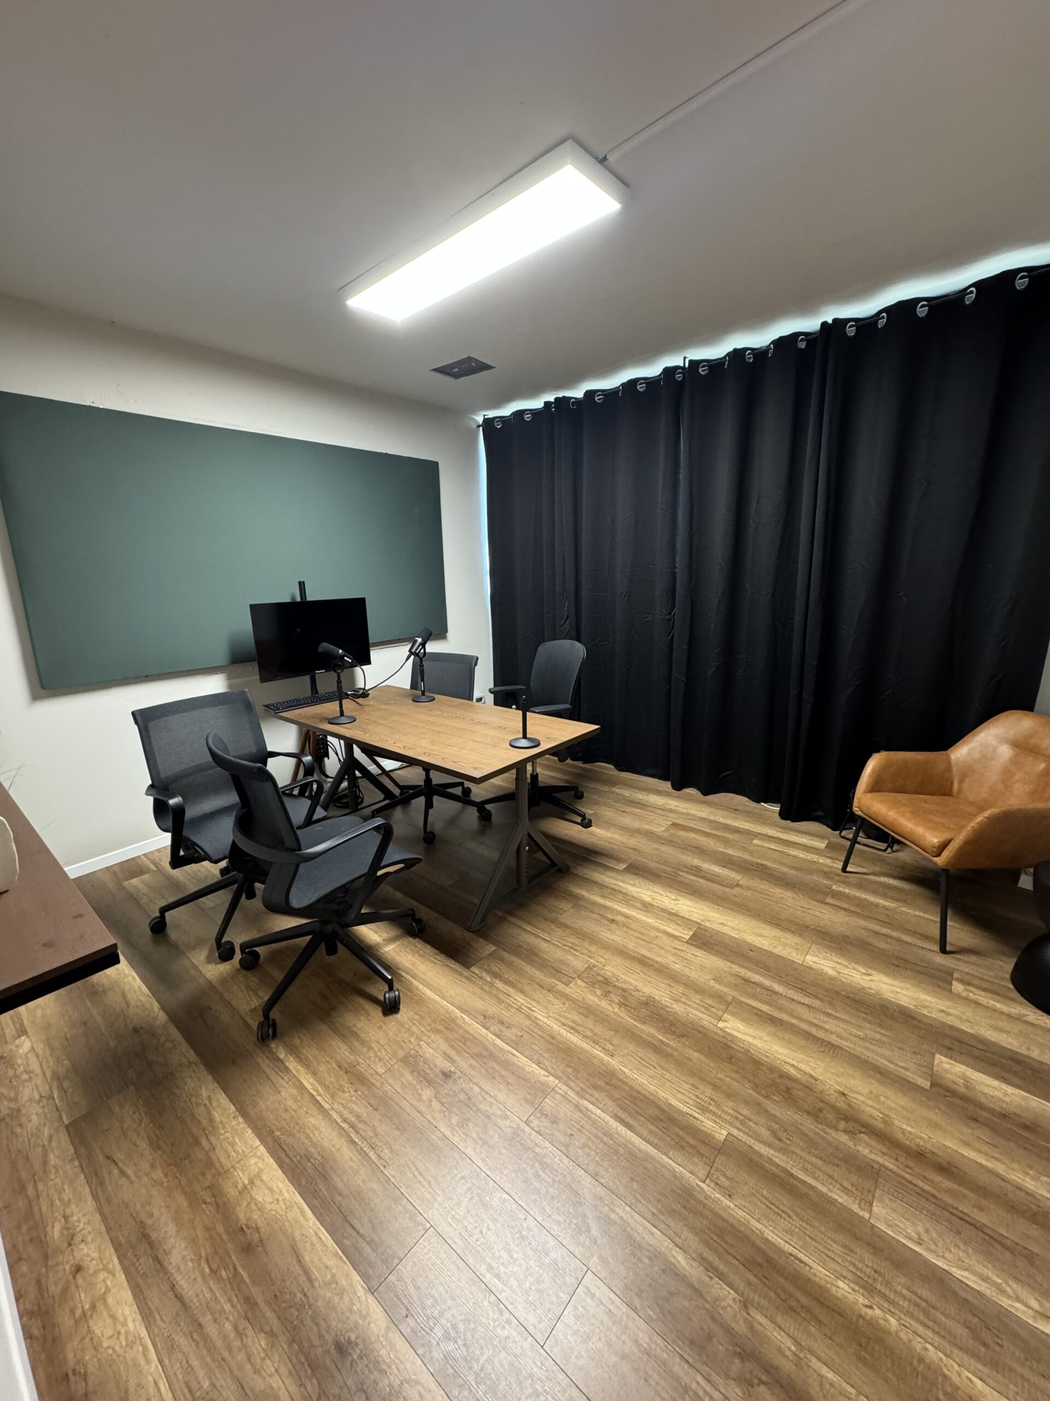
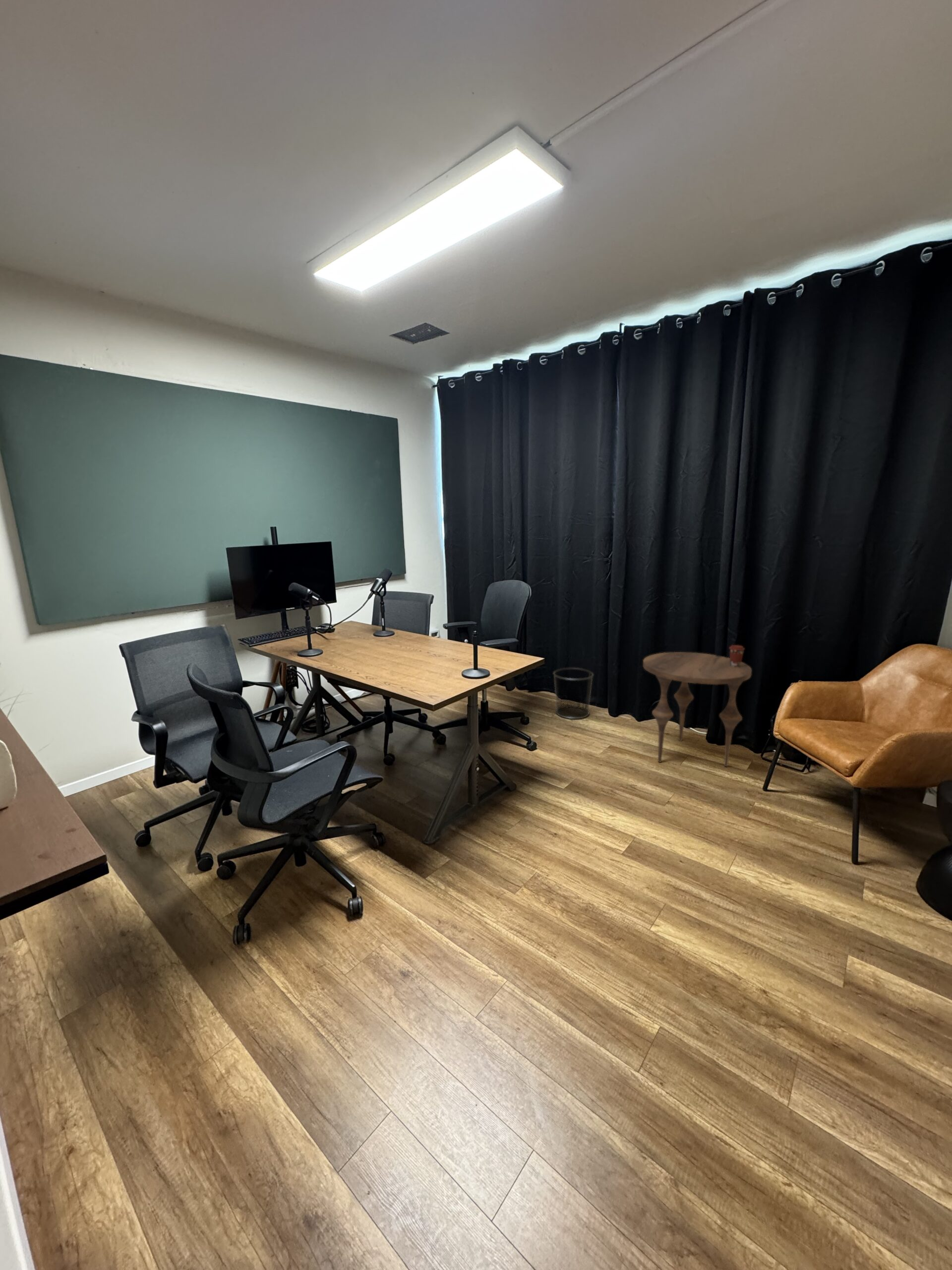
+ waste bin [553,667,594,719]
+ coffee cup [728,644,745,667]
+ side table [643,651,752,767]
